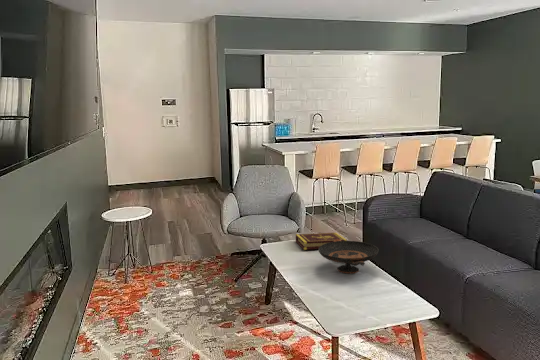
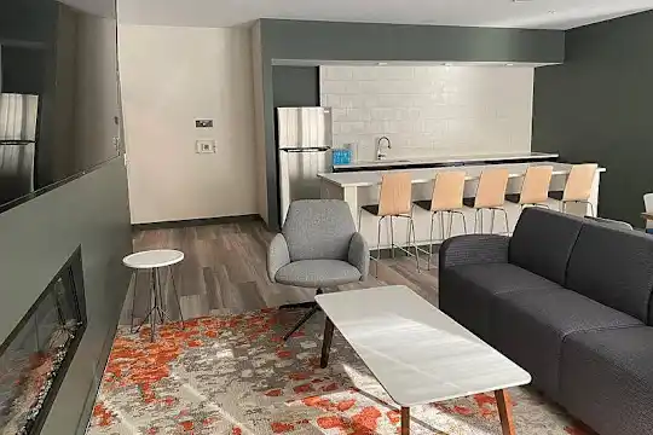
- decorative bowl [318,239,380,274]
- book [295,232,348,251]
